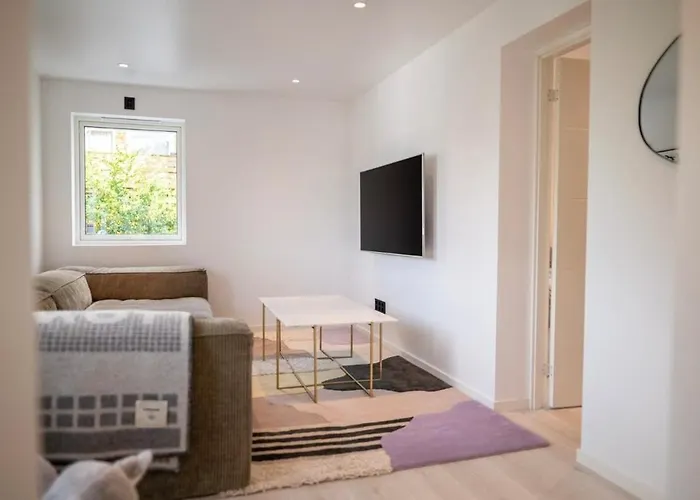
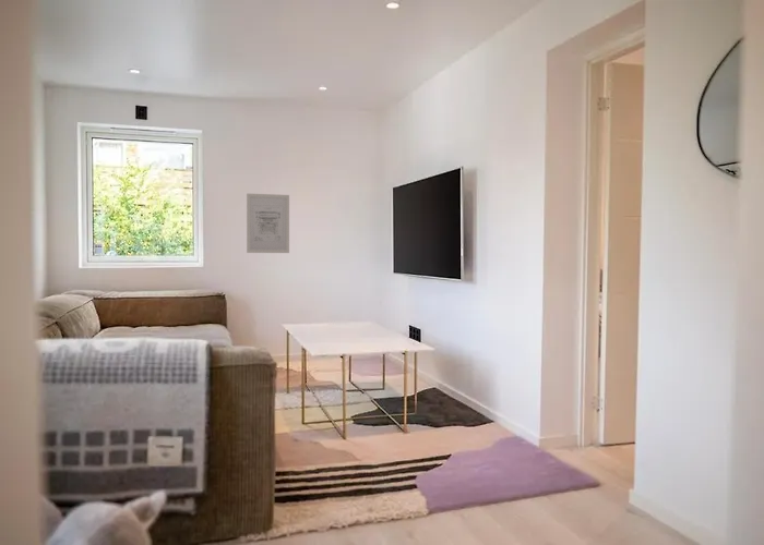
+ wall art [246,193,290,254]
